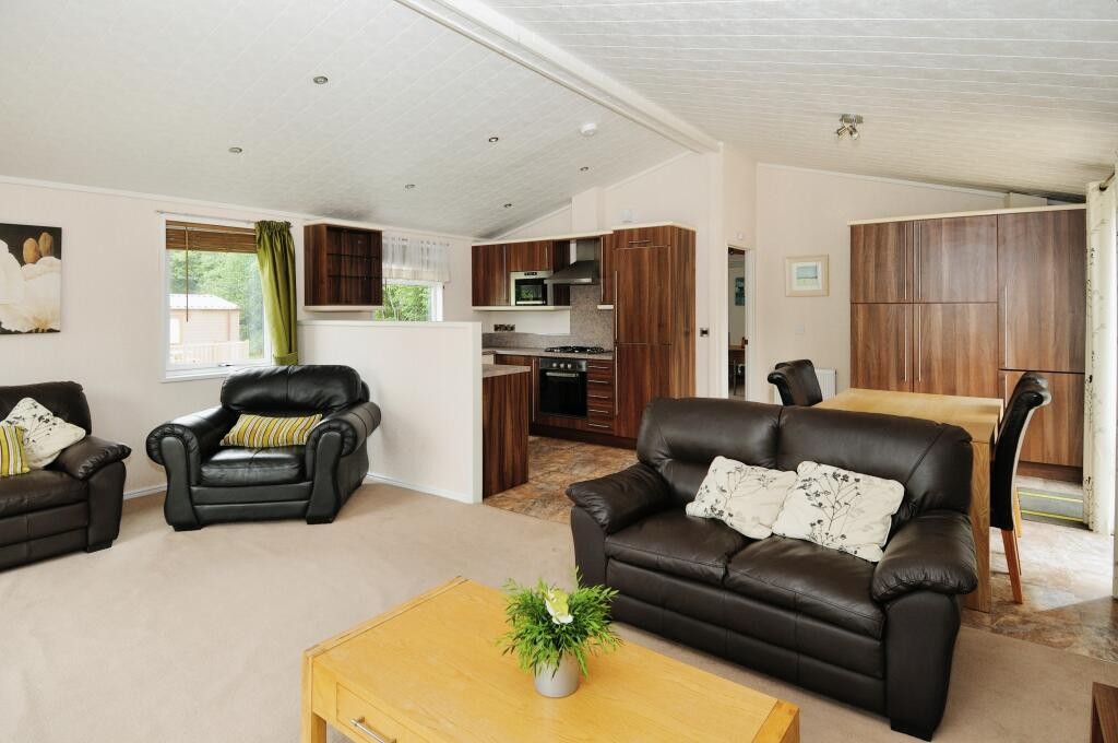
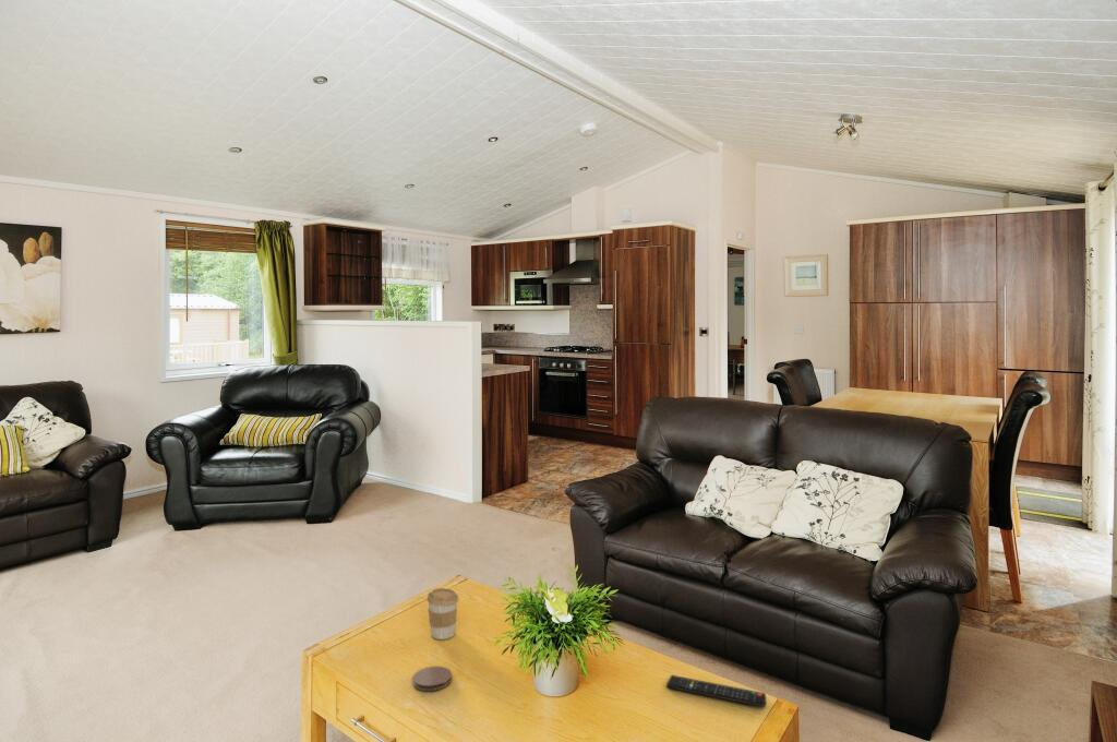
+ remote control [665,674,767,708]
+ coaster [412,666,453,692]
+ coffee cup [425,587,460,641]
